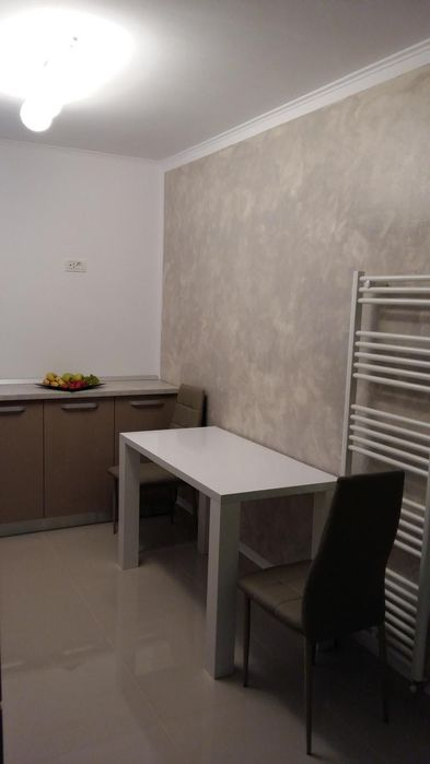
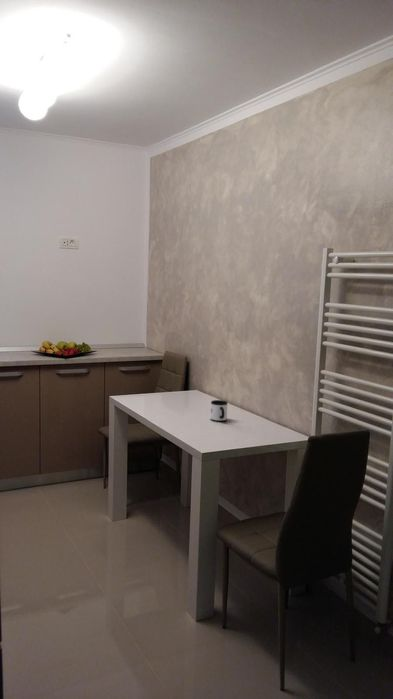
+ mug [210,399,228,423]
